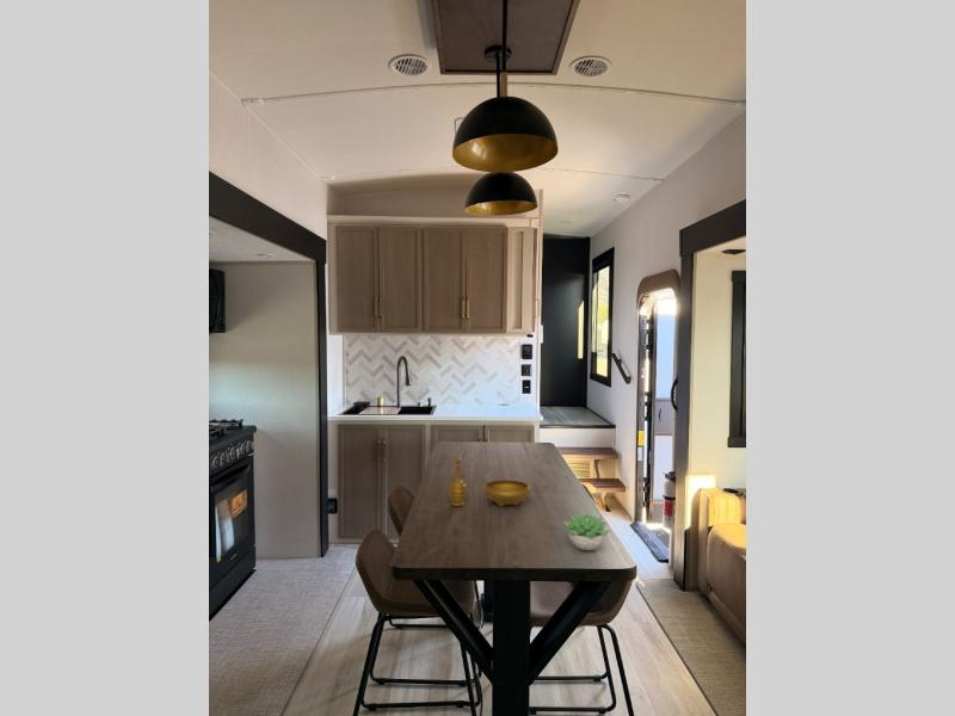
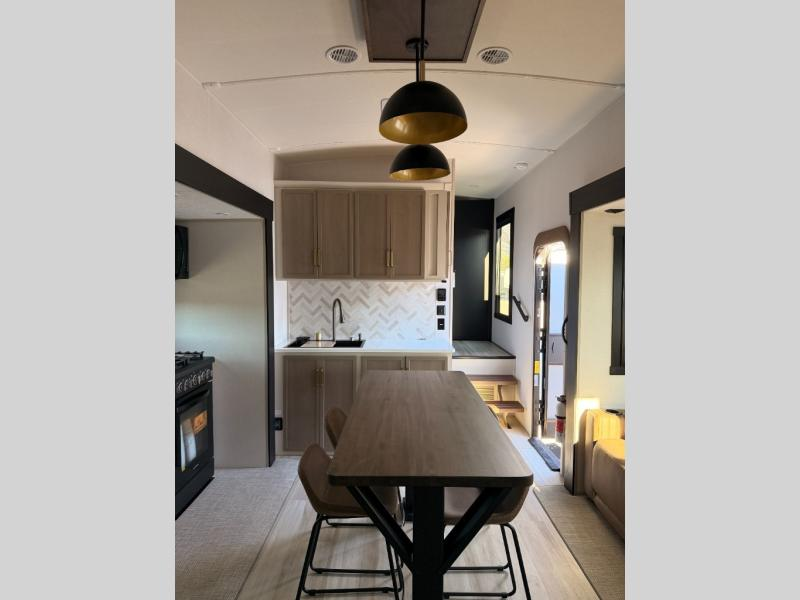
- decorative bowl [448,456,532,507]
- succulent plant [562,512,611,551]
